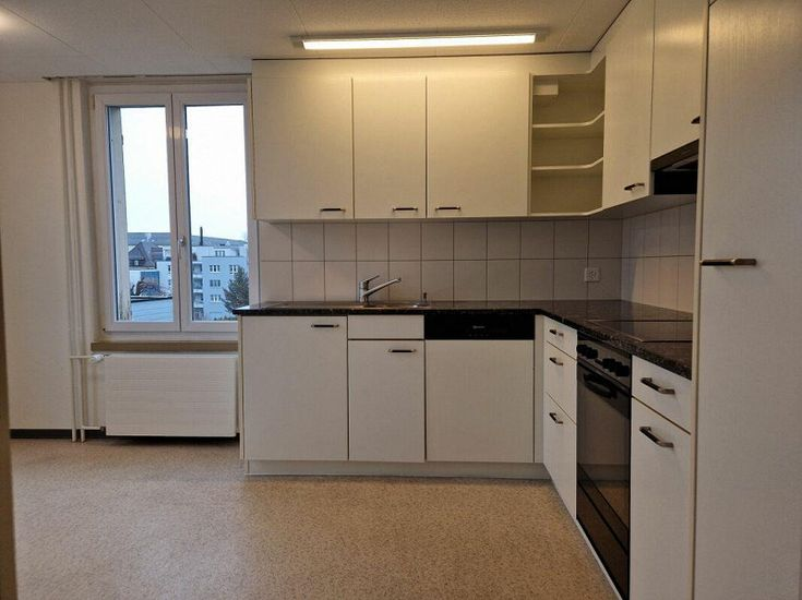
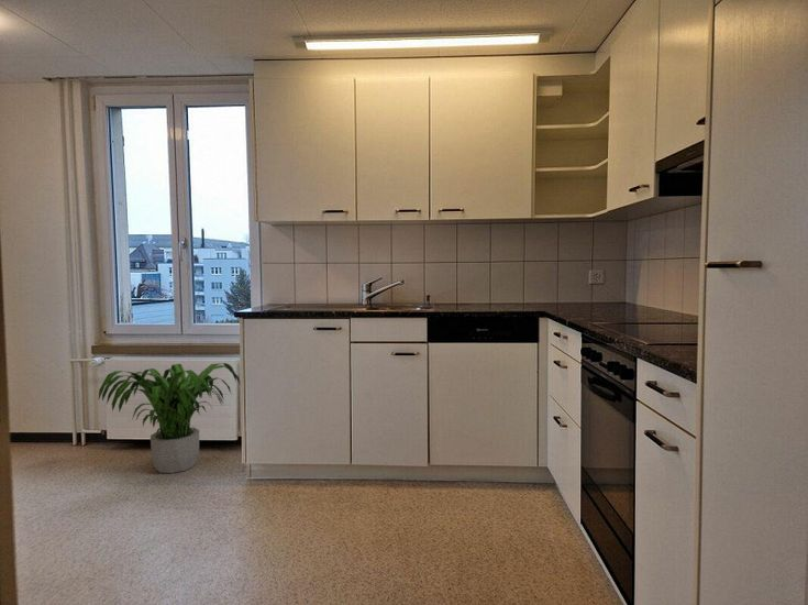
+ potted plant [98,362,241,474]
